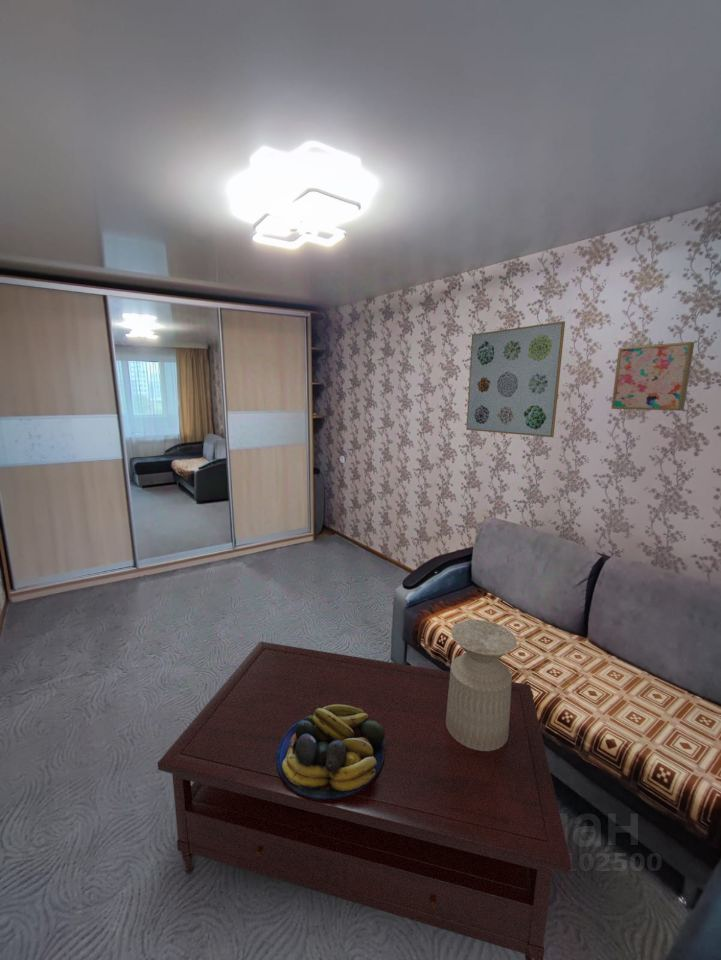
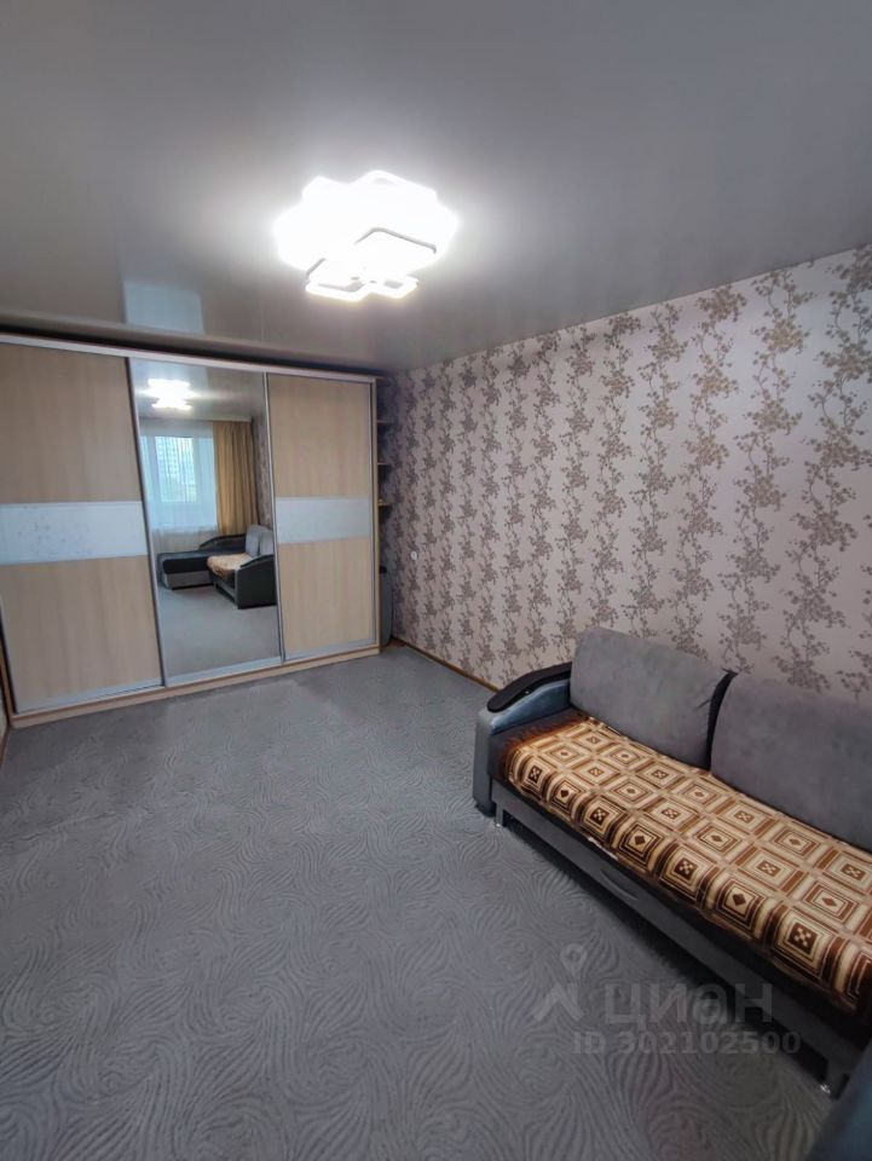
- wall art [610,341,695,412]
- fruit bowl [276,704,385,800]
- wall art [465,320,566,438]
- coffee table [157,641,572,960]
- side table [446,619,518,751]
